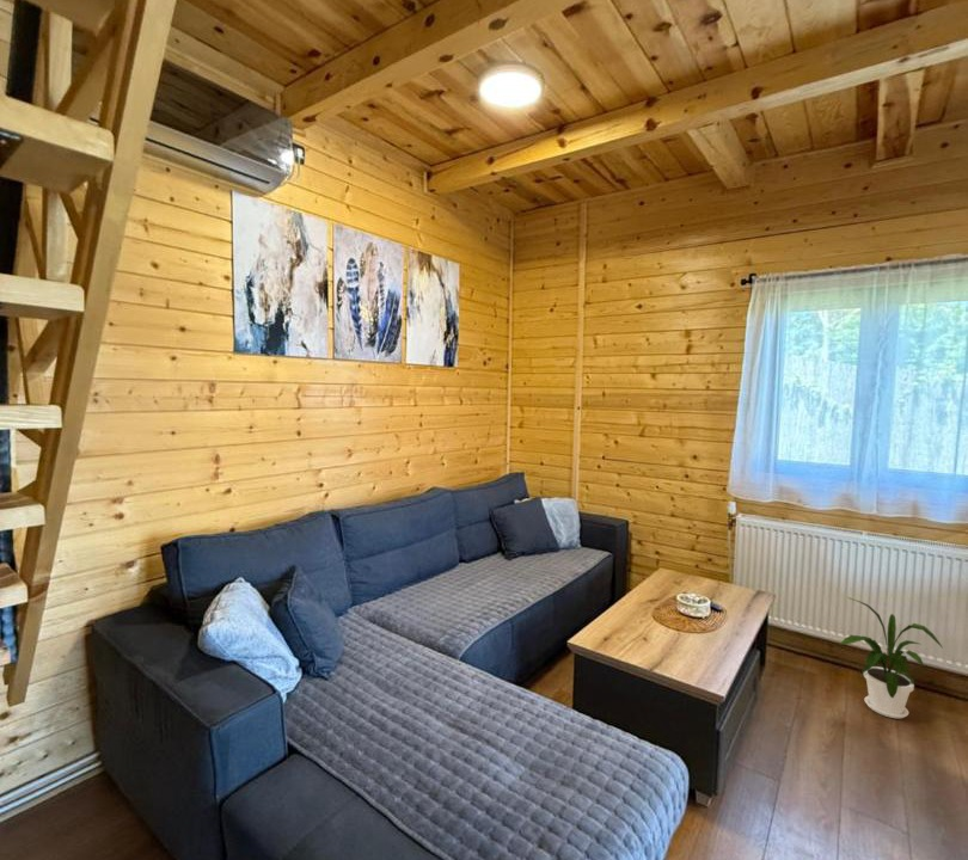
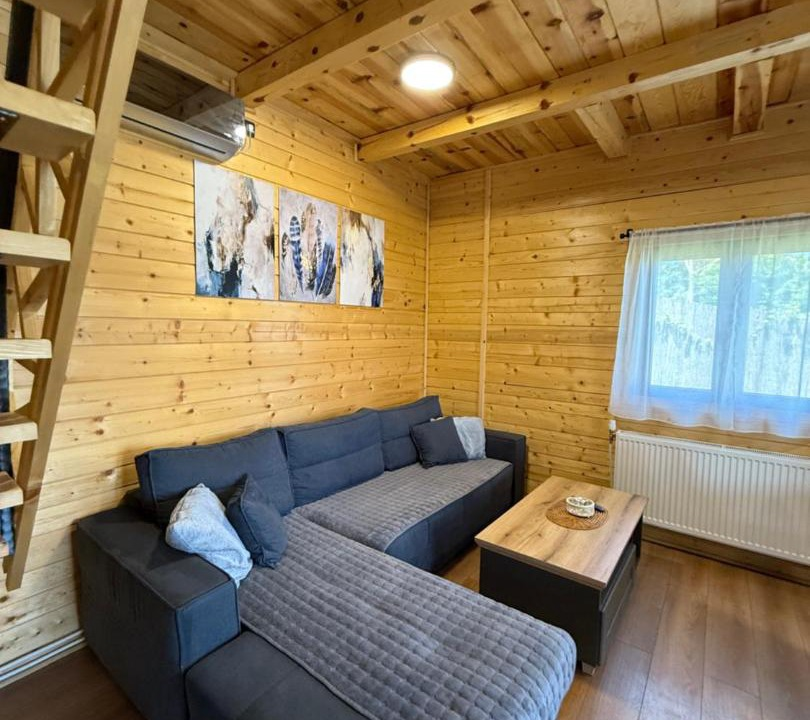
- house plant [837,596,944,720]
